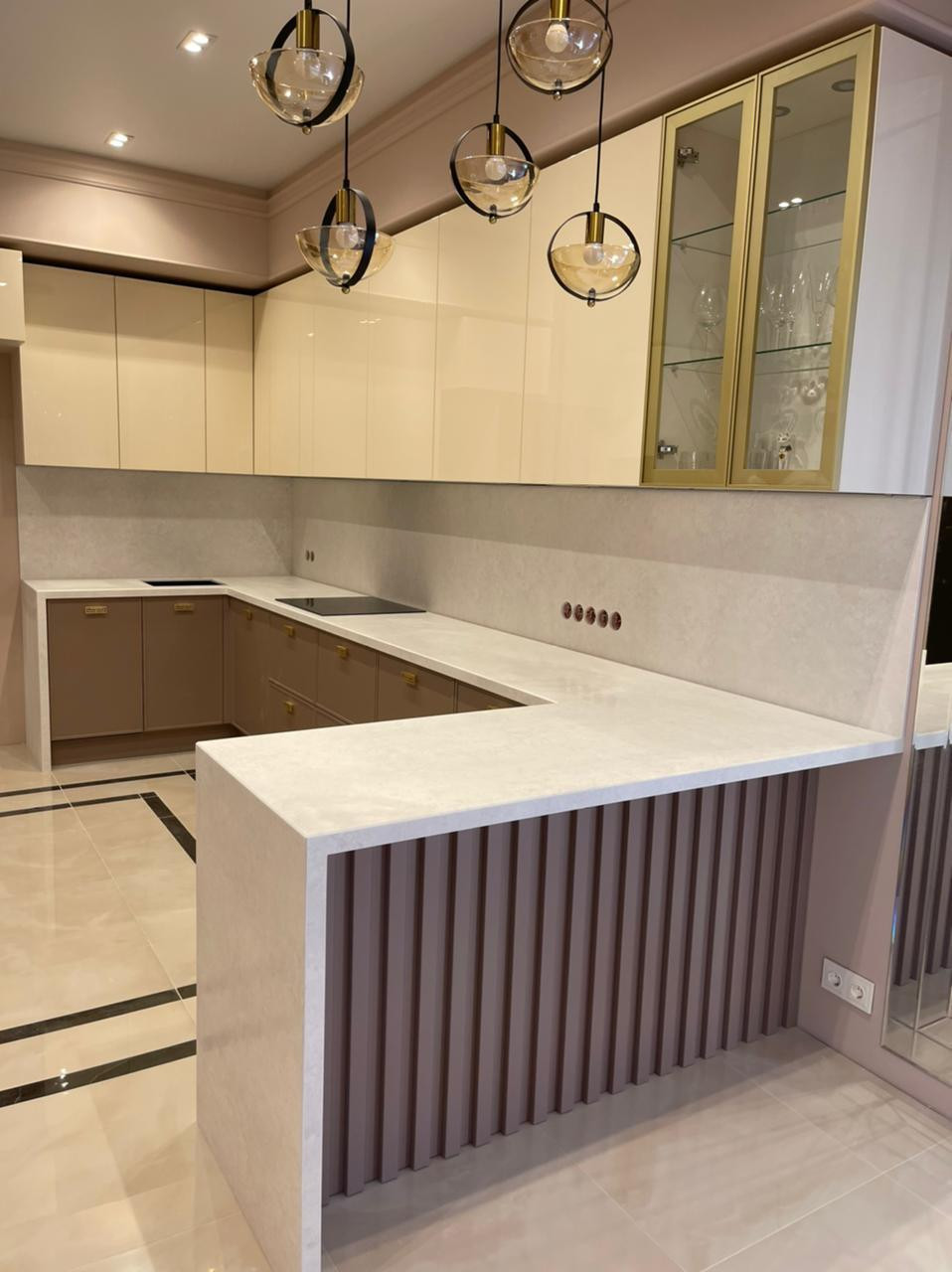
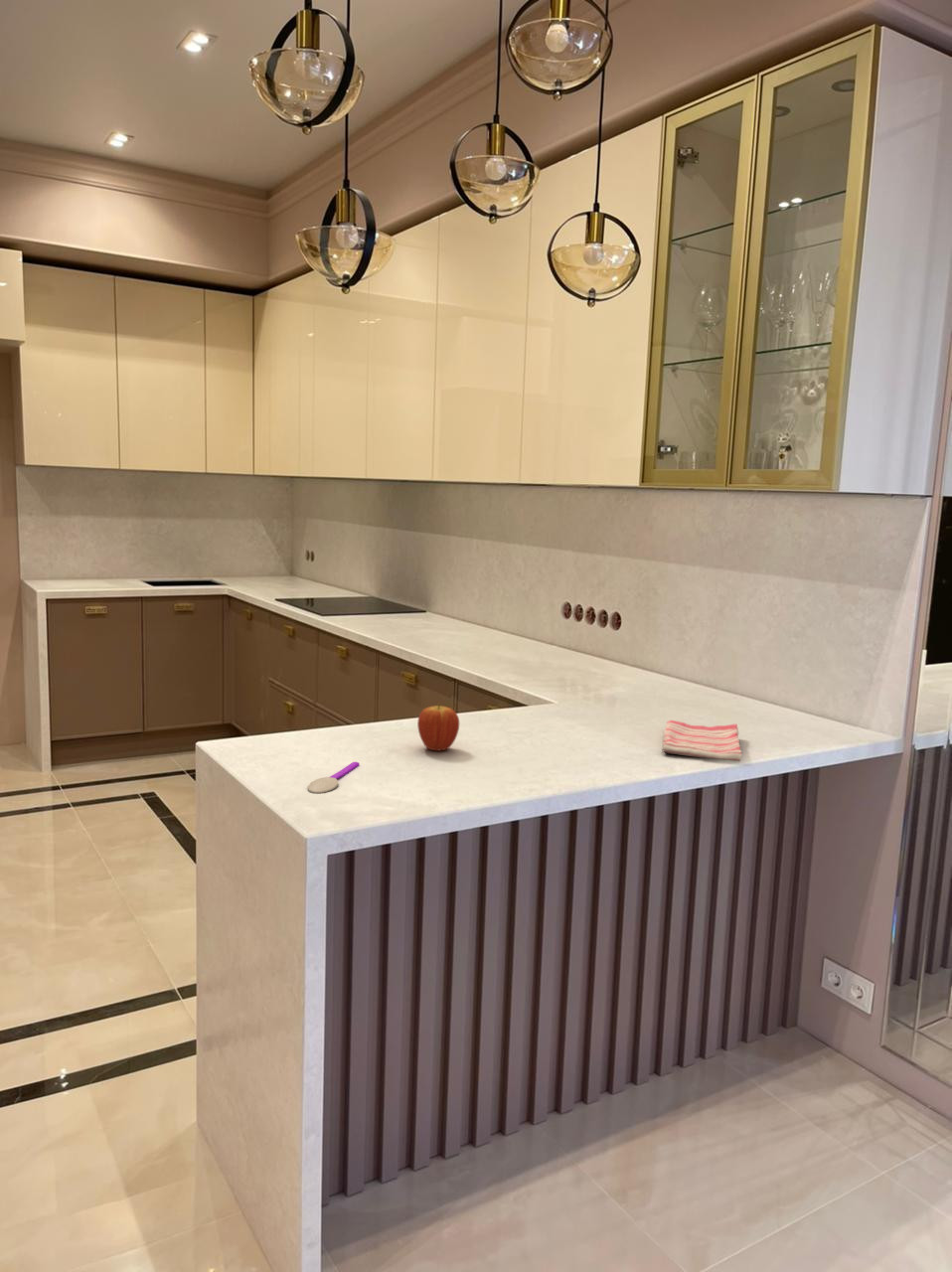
+ fruit [416,703,460,751]
+ spoon [307,761,360,794]
+ dish towel [661,719,743,762]
